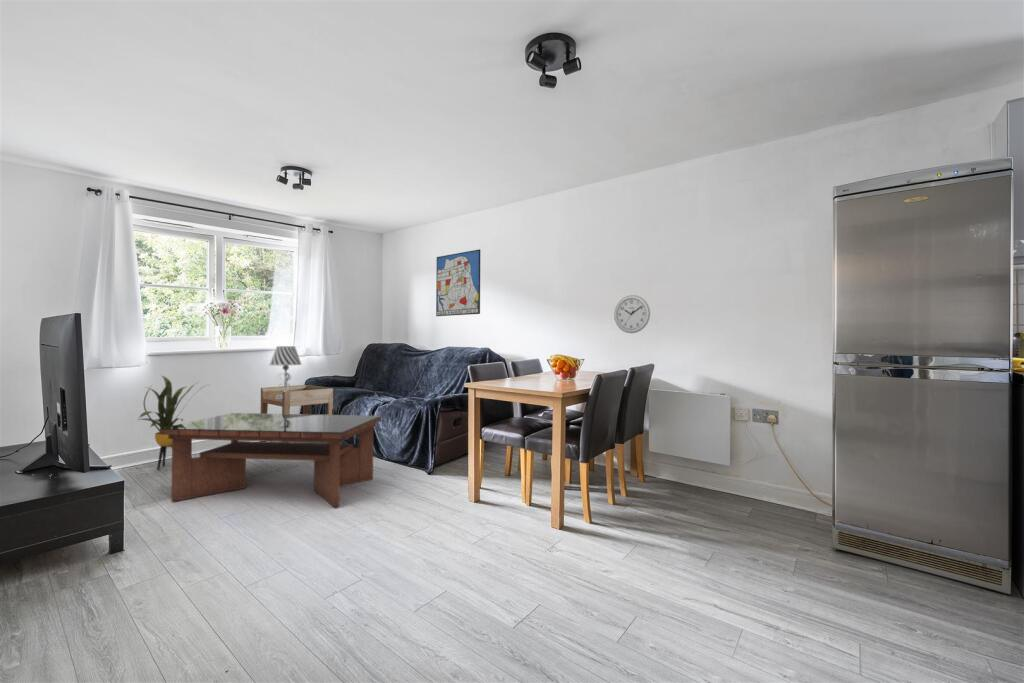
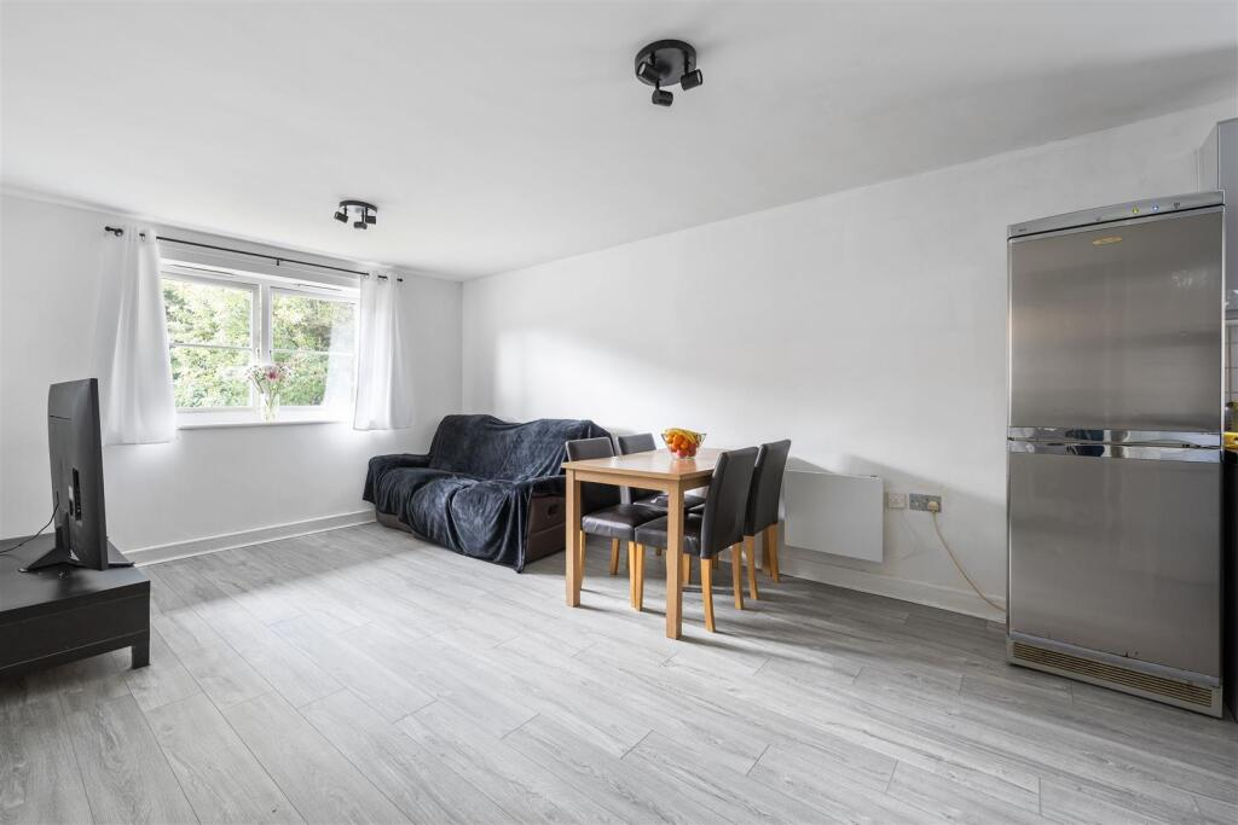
- wall art [435,248,481,317]
- house plant [137,374,211,471]
- side table [259,384,334,442]
- table lamp [269,345,303,399]
- coffee table [159,412,382,508]
- wall clock [613,294,651,334]
